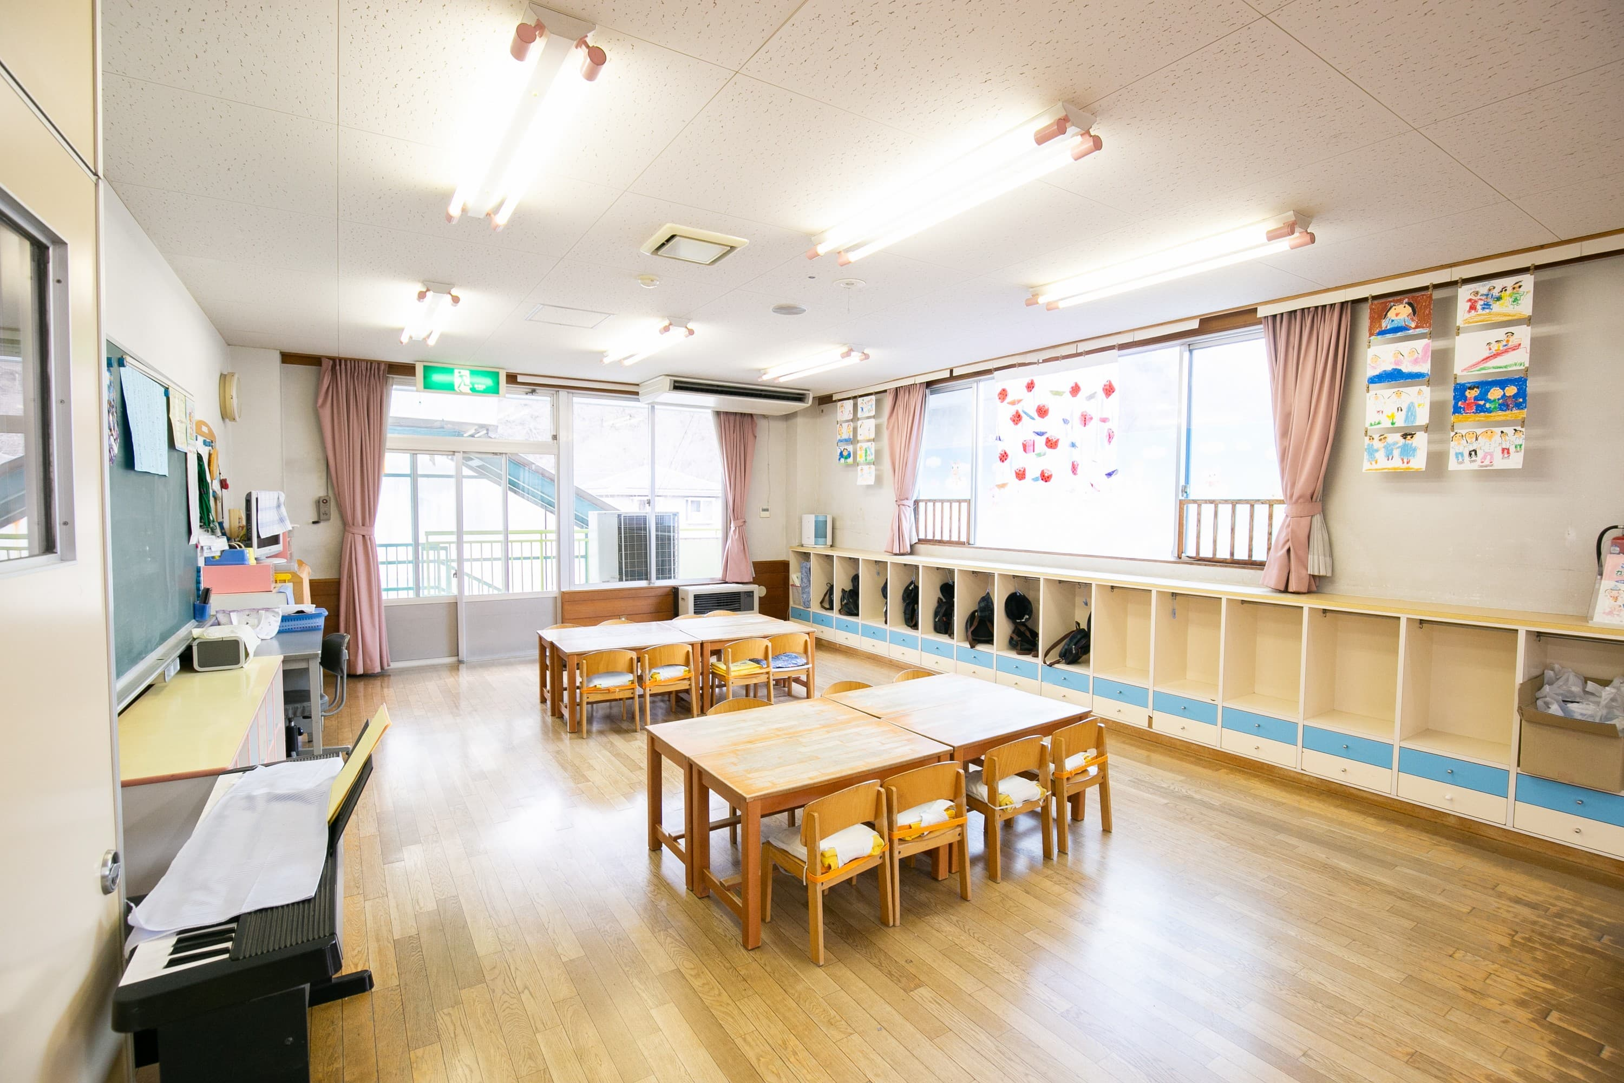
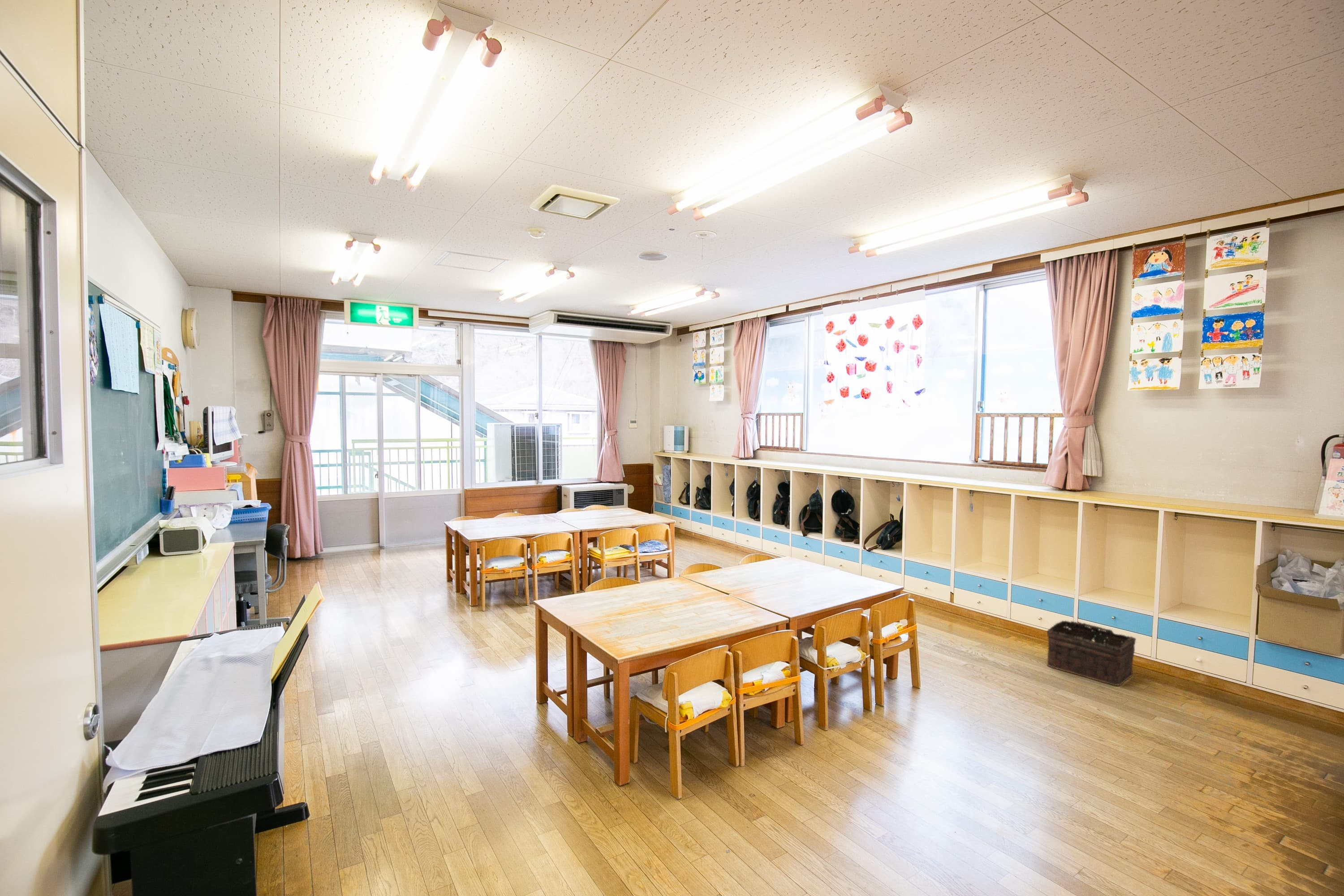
+ basket [1046,620,1137,686]
